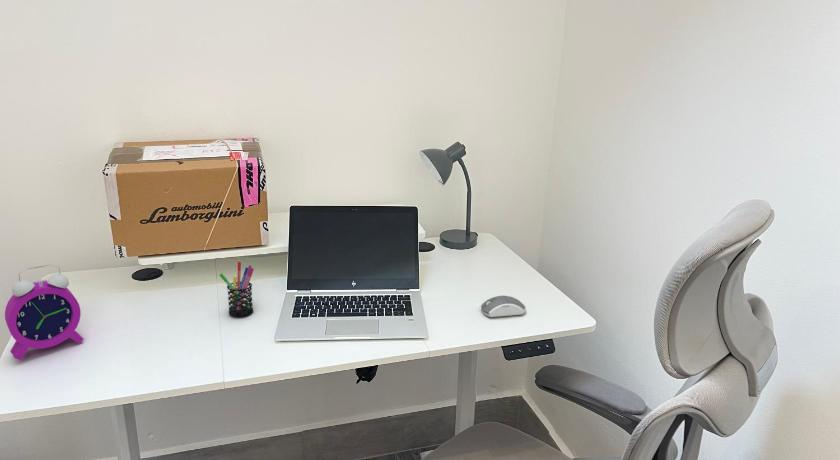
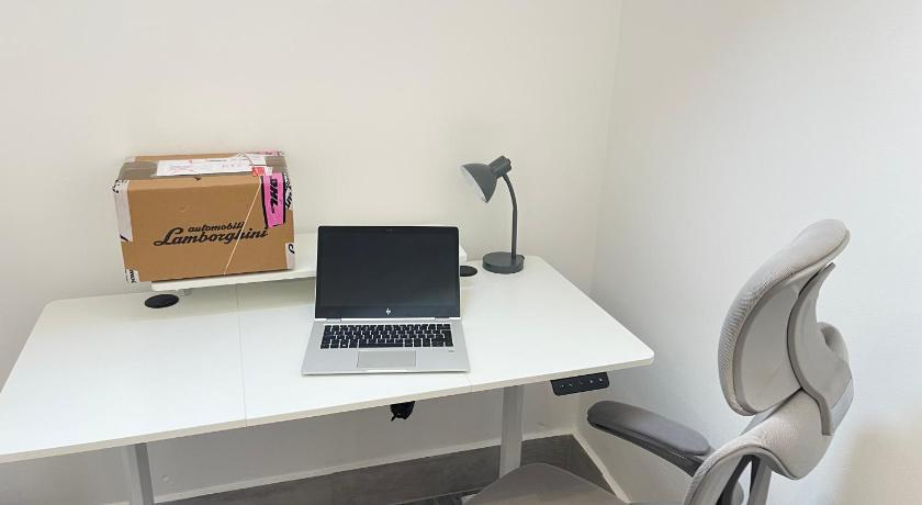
- pen holder [218,261,255,318]
- alarm clock [4,264,84,361]
- computer mouse [480,295,527,318]
